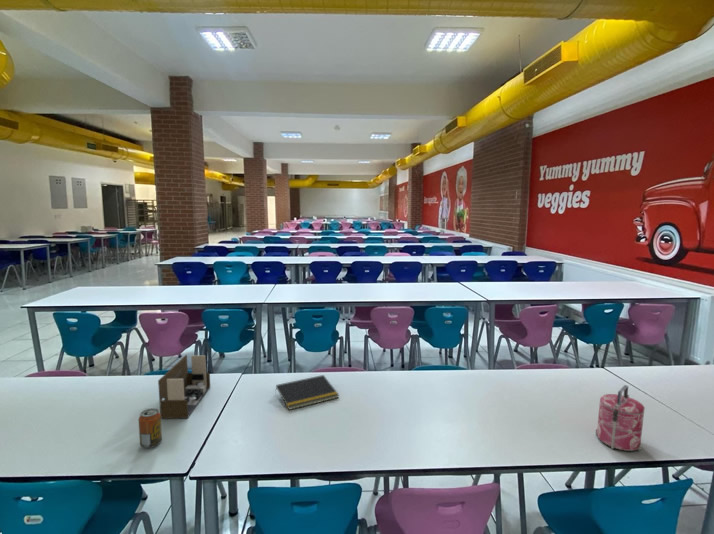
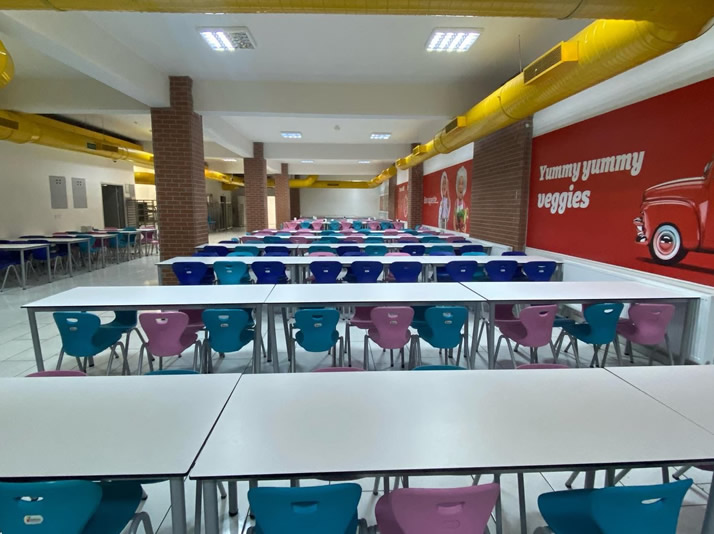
- beverage can [138,407,163,449]
- notepad [274,374,340,411]
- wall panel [157,354,211,419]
- tiffin carrier [594,384,646,452]
